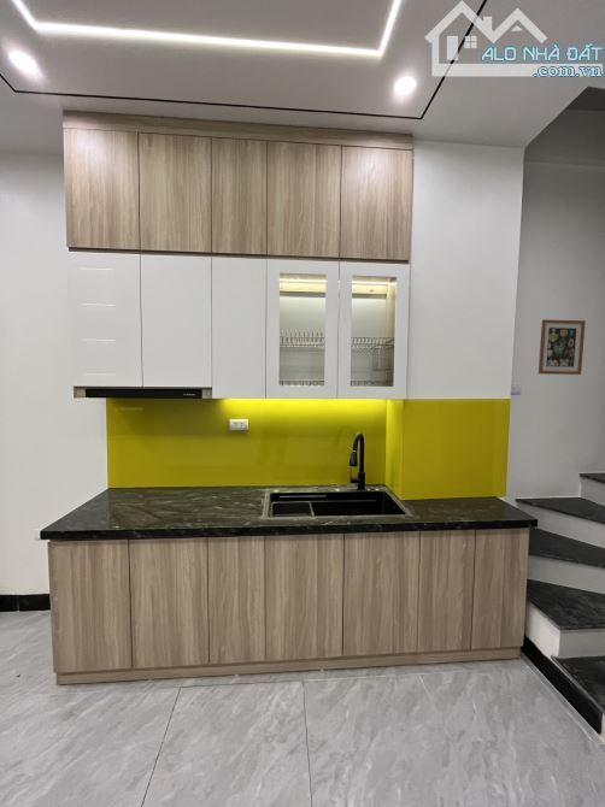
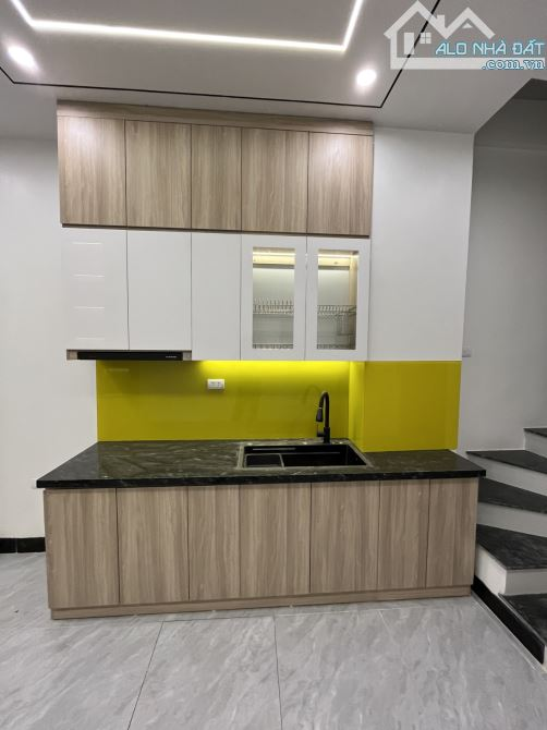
- wall art [538,318,587,376]
